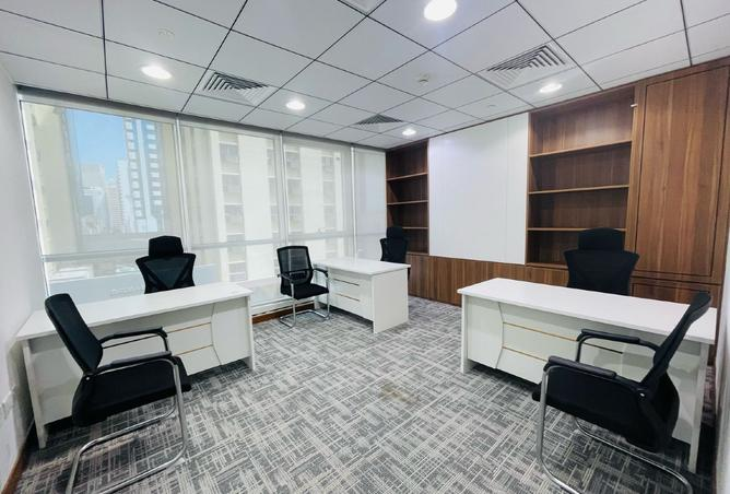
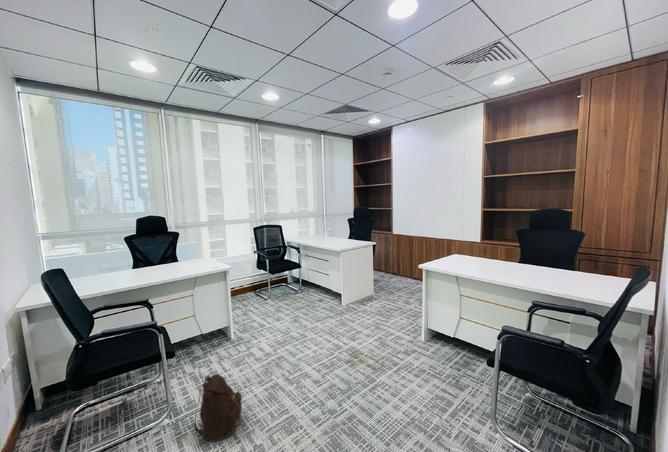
+ backpack [193,373,243,449]
